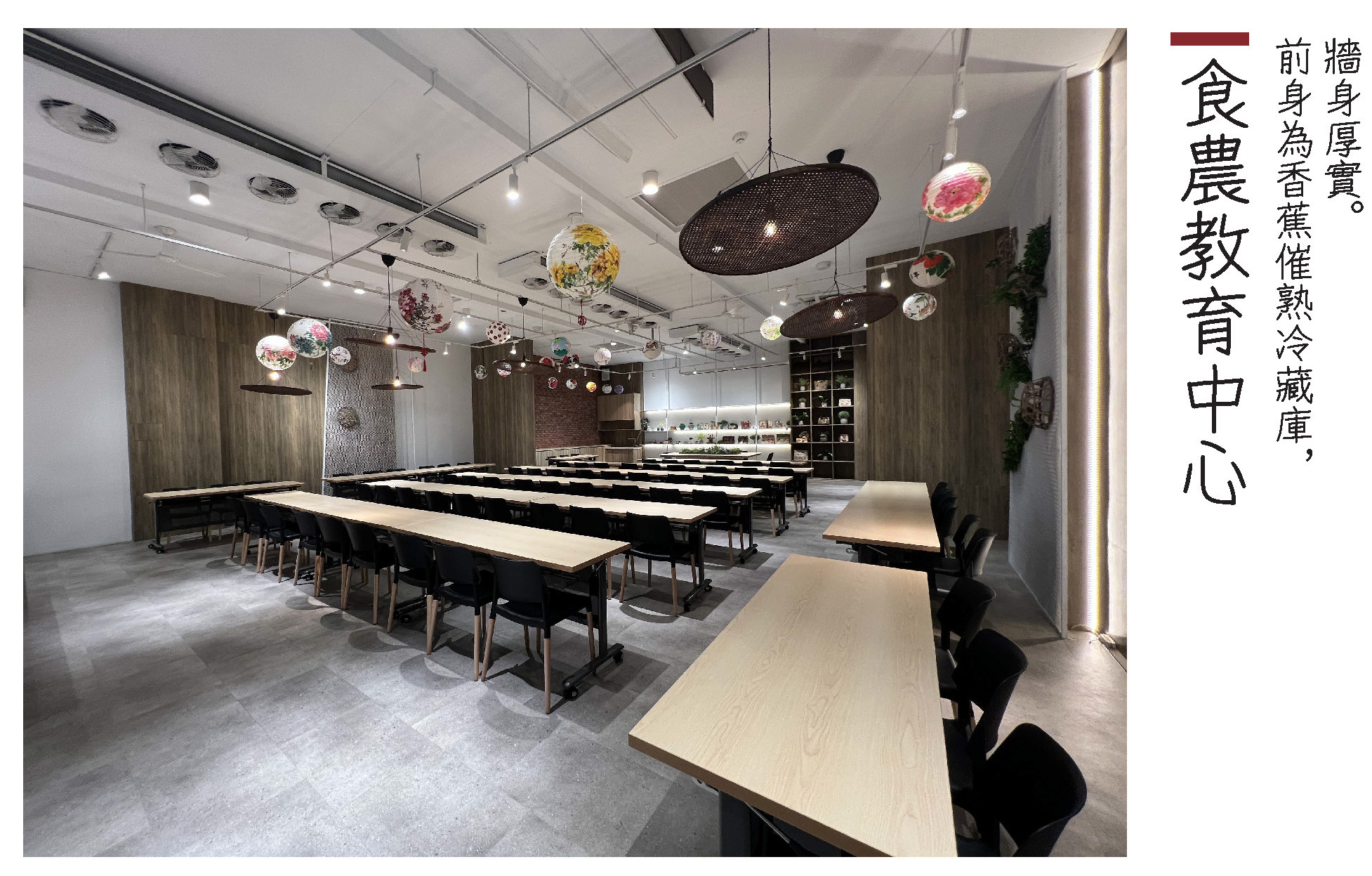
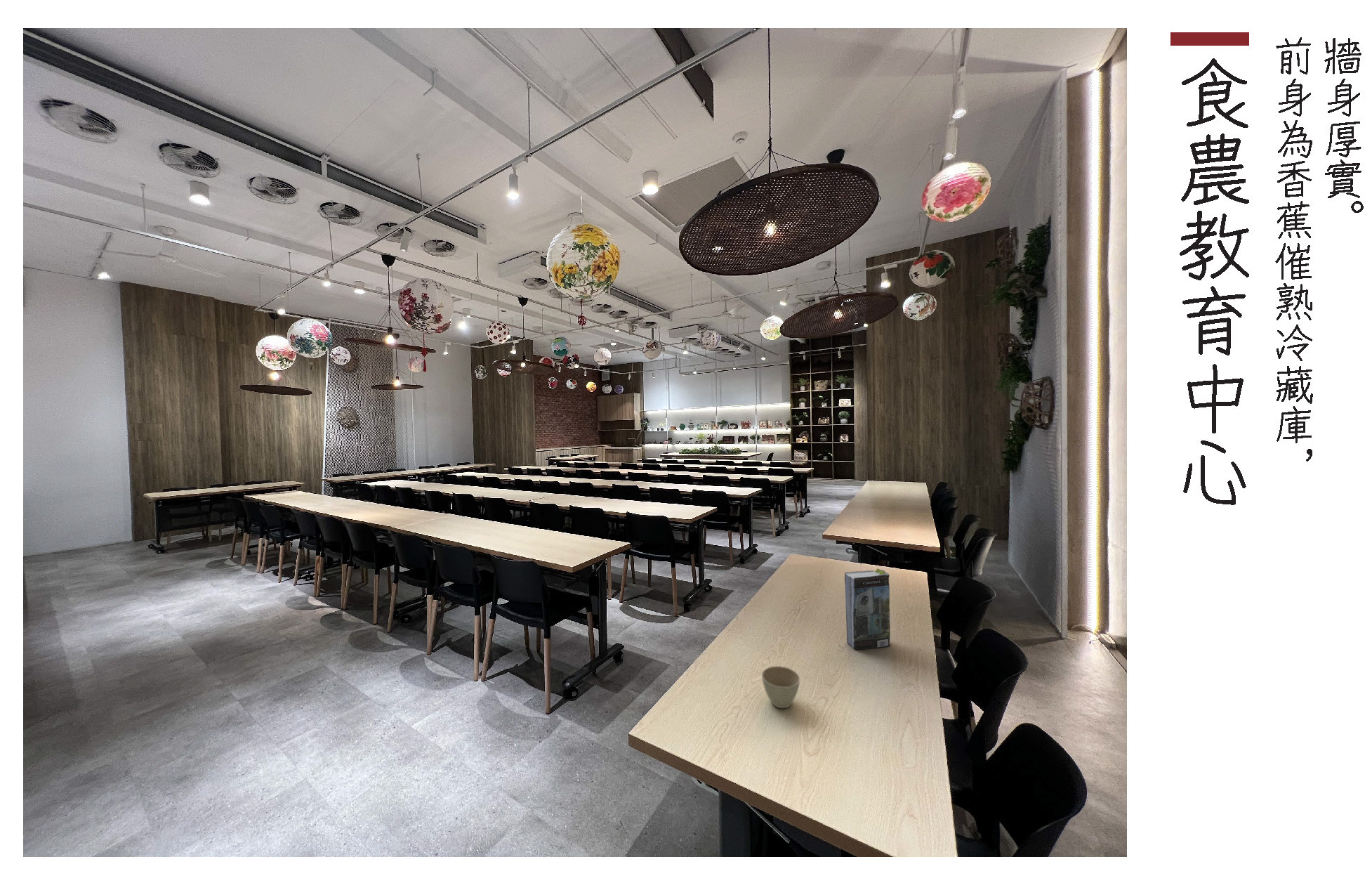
+ book [844,568,891,651]
+ flower pot [761,665,800,709]
